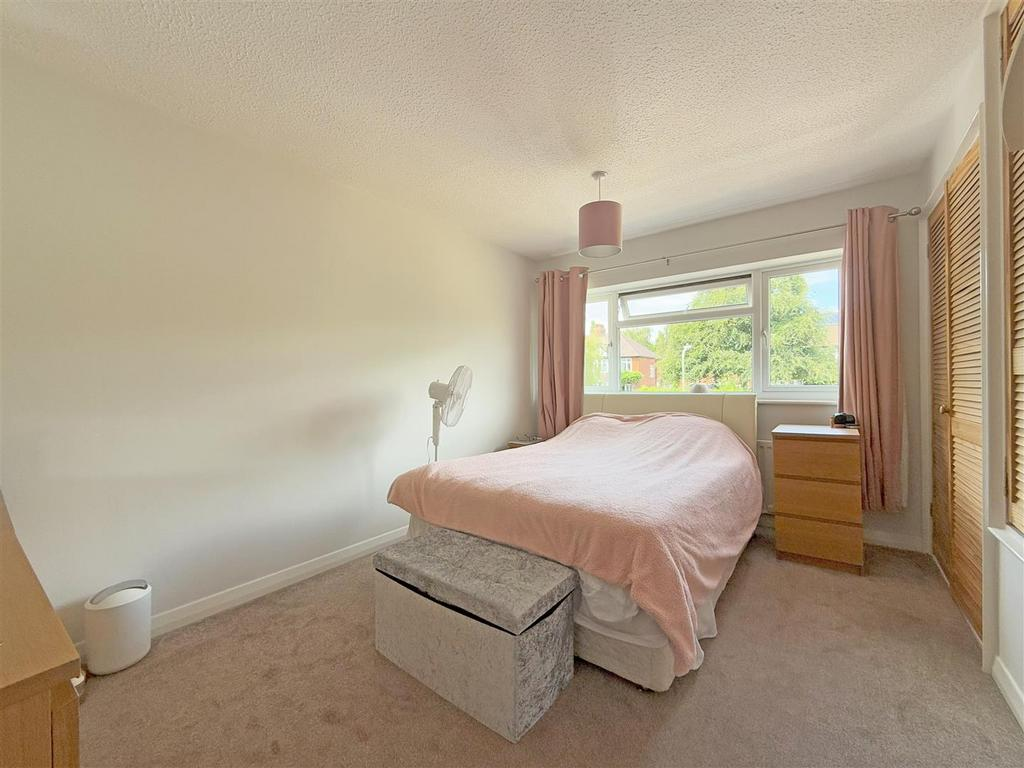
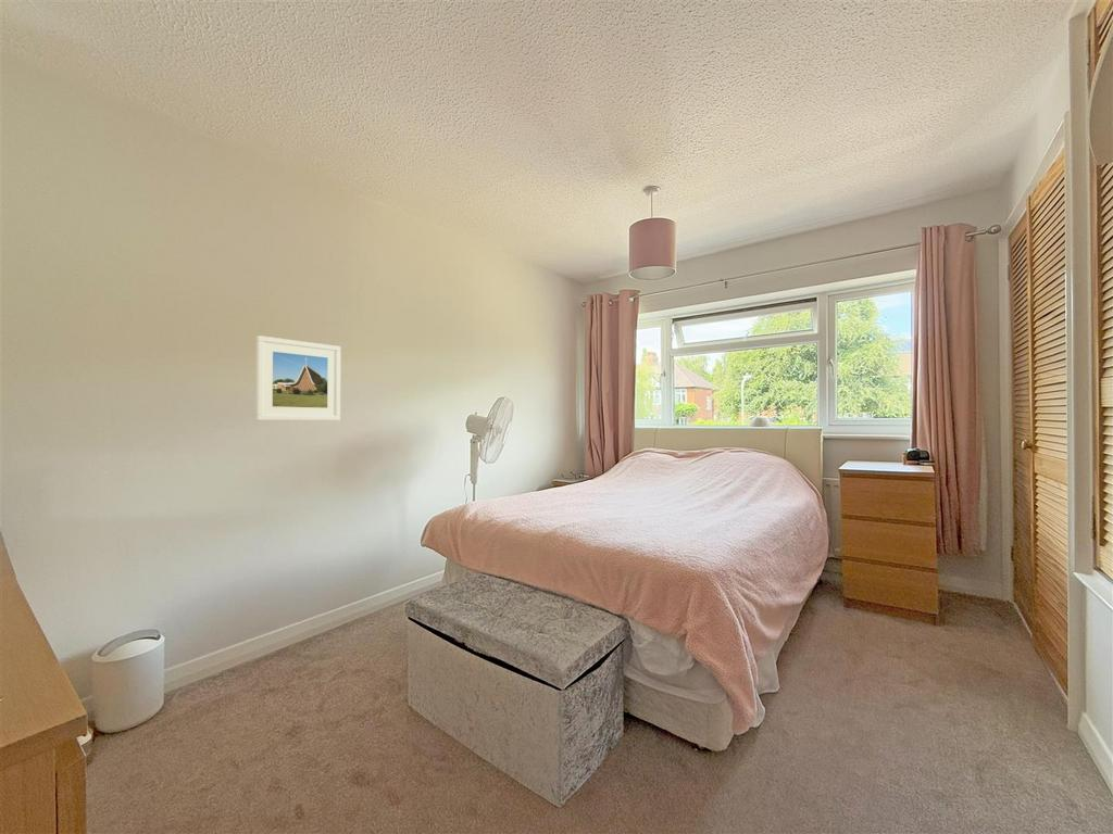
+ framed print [254,334,341,421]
